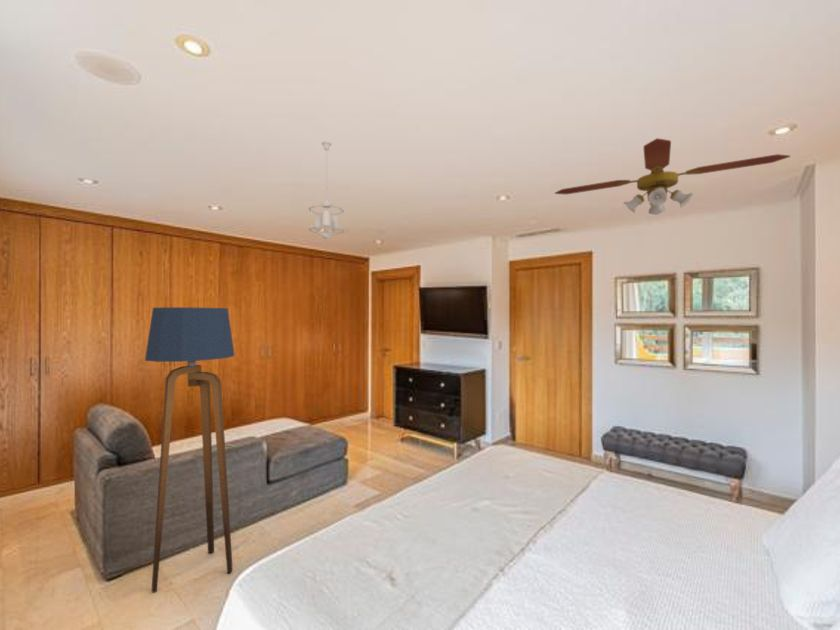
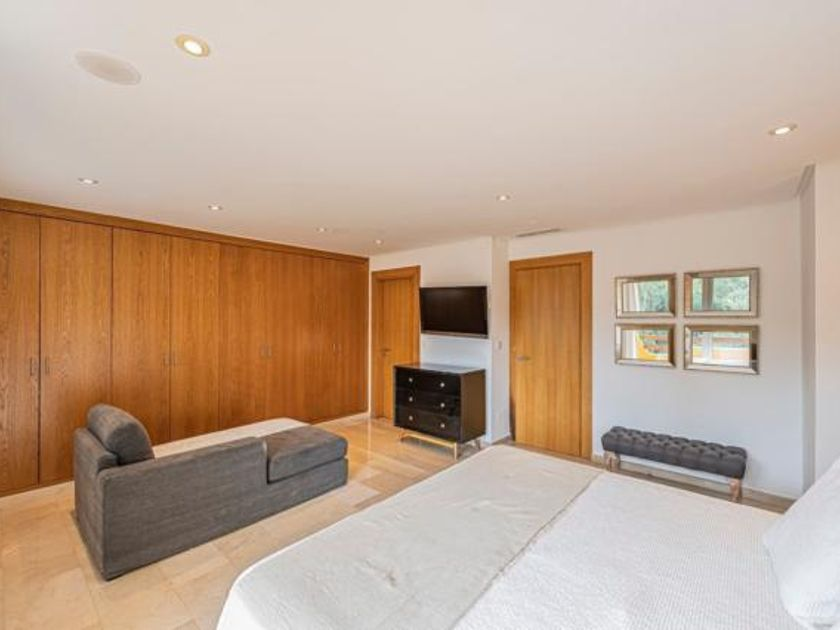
- ceiling fan [554,137,791,216]
- floor lamp [144,306,236,594]
- pendant light [308,140,345,241]
